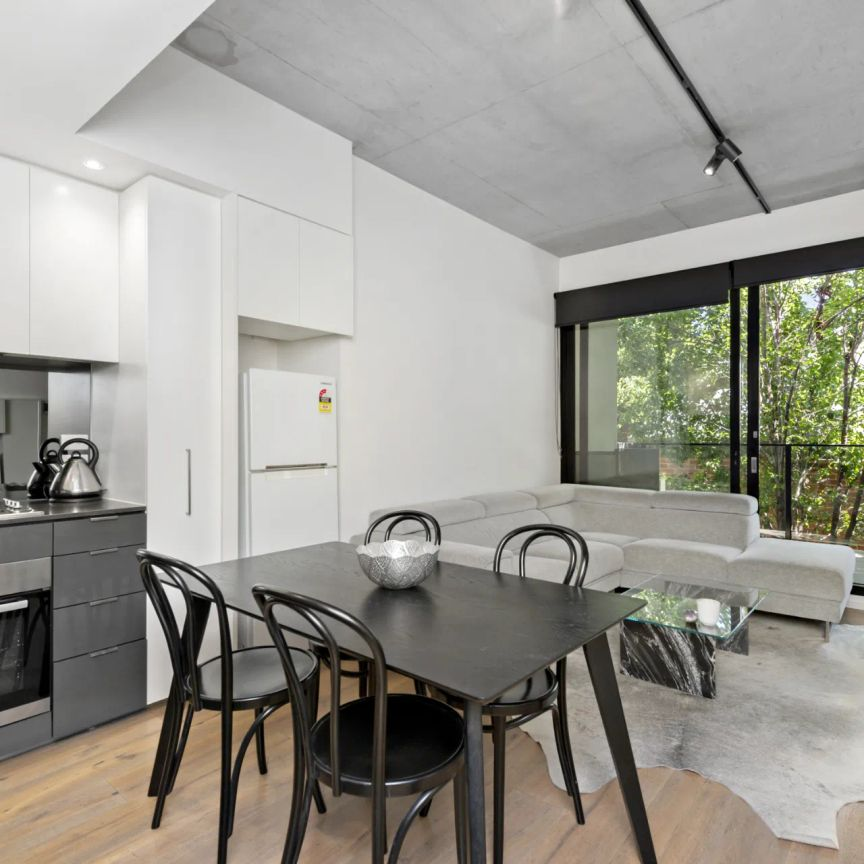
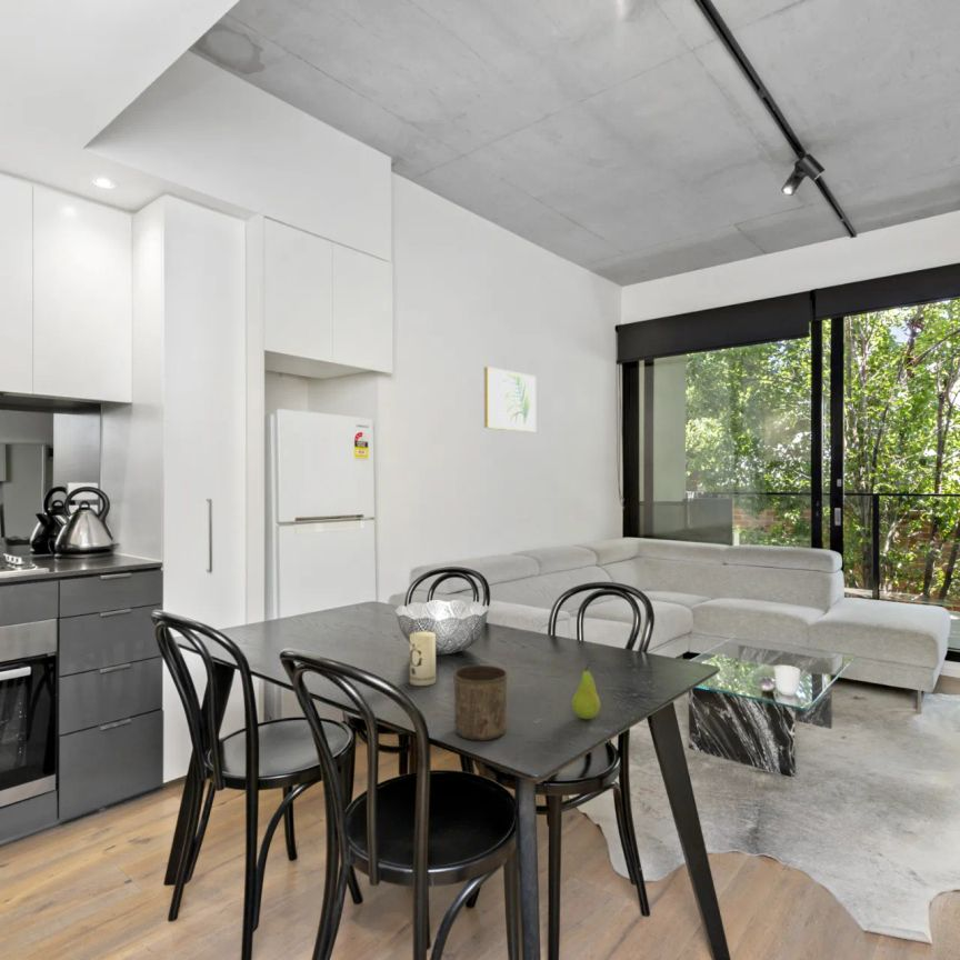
+ cup [452,664,509,741]
+ wall art [483,366,537,433]
+ fruit [571,661,601,720]
+ candle [409,630,437,687]
